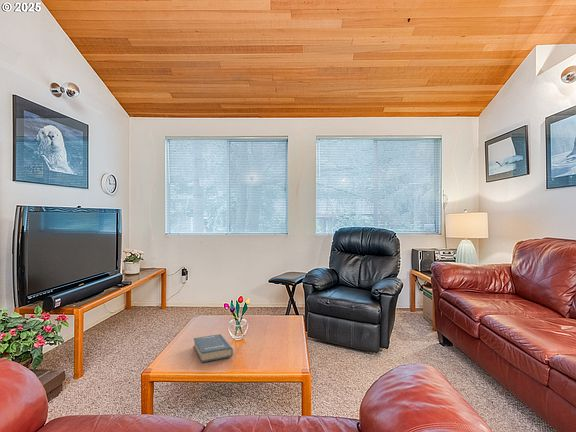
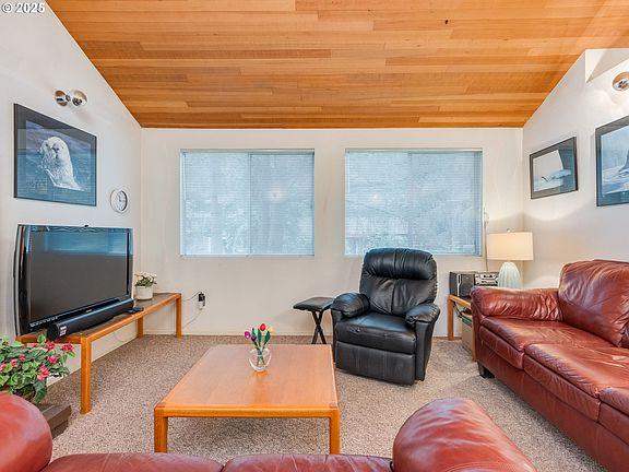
- hardback book [193,333,234,363]
